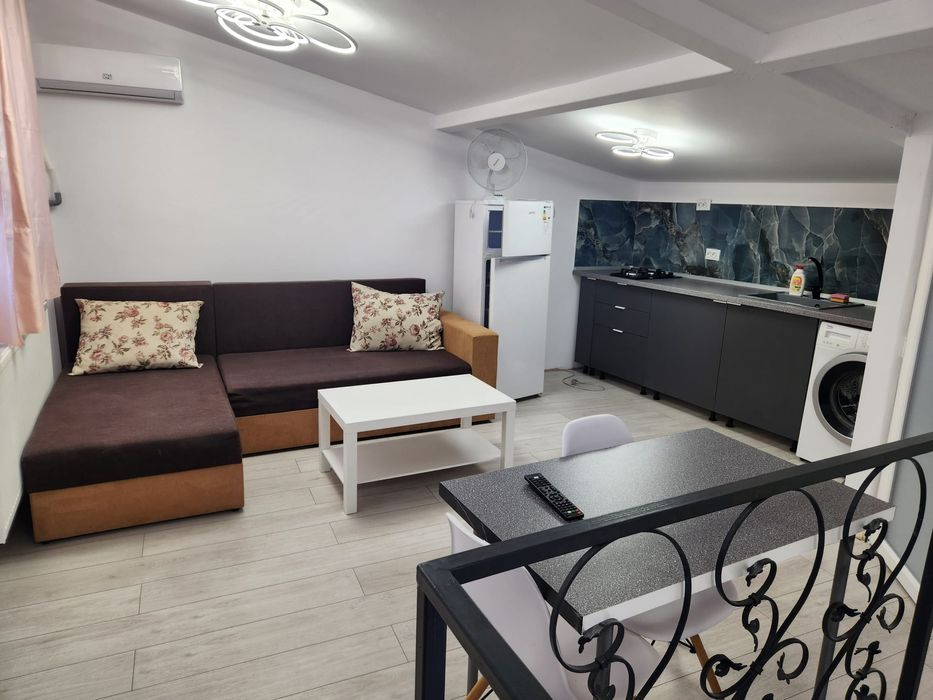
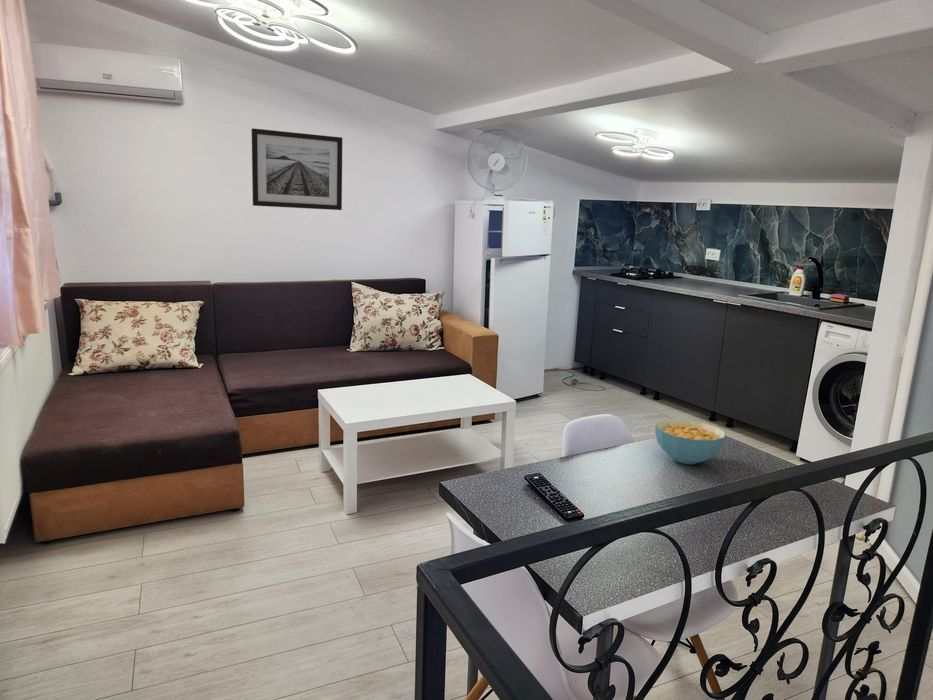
+ cereal bowl [654,418,727,465]
+ wall art [251,127,343,211]
